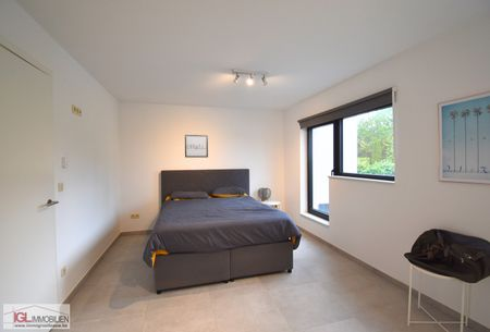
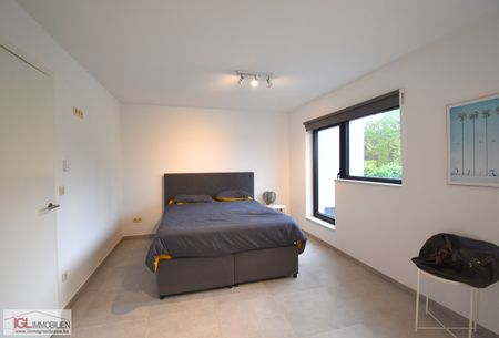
- wall art [184,134,209,159]
